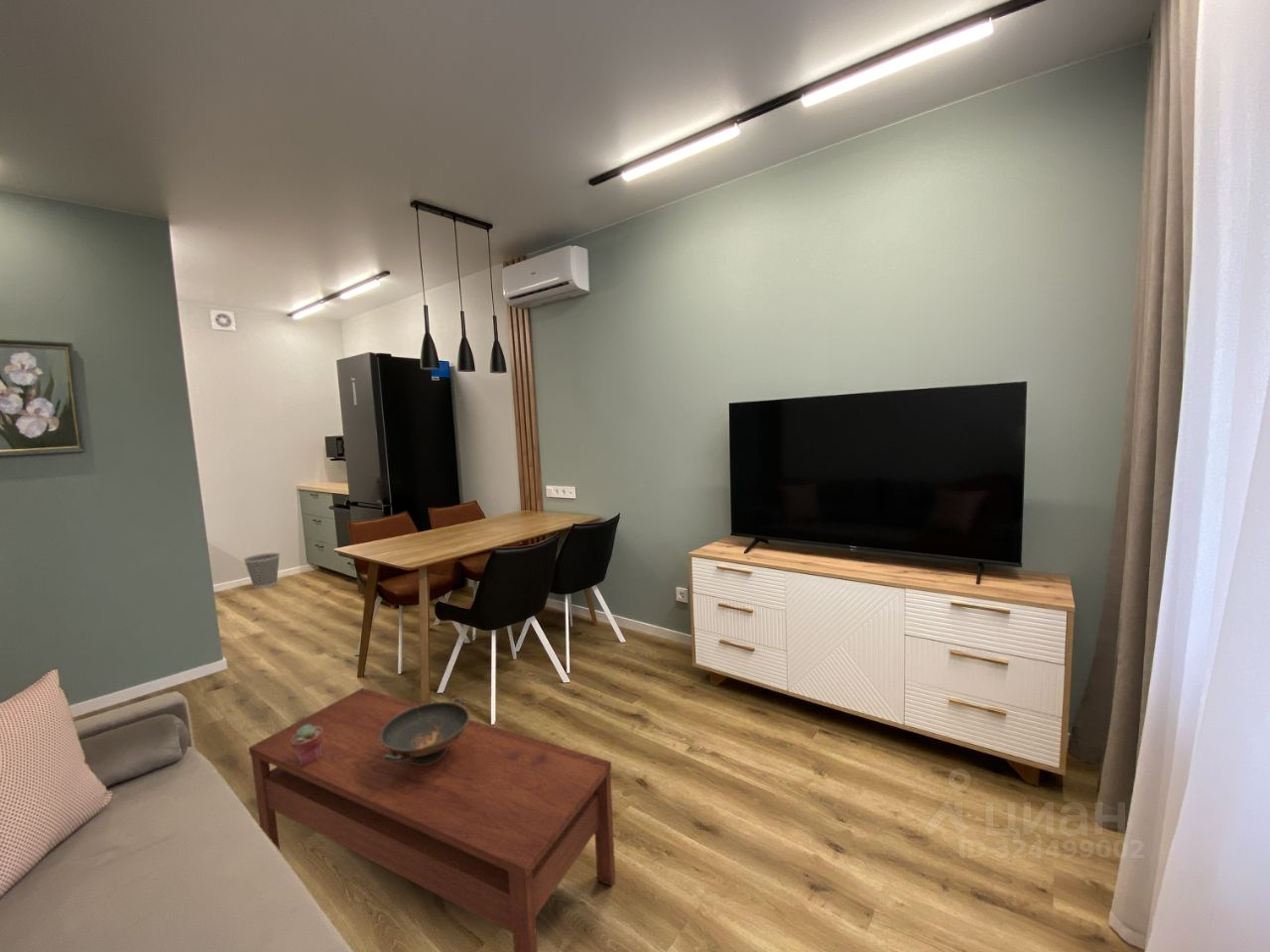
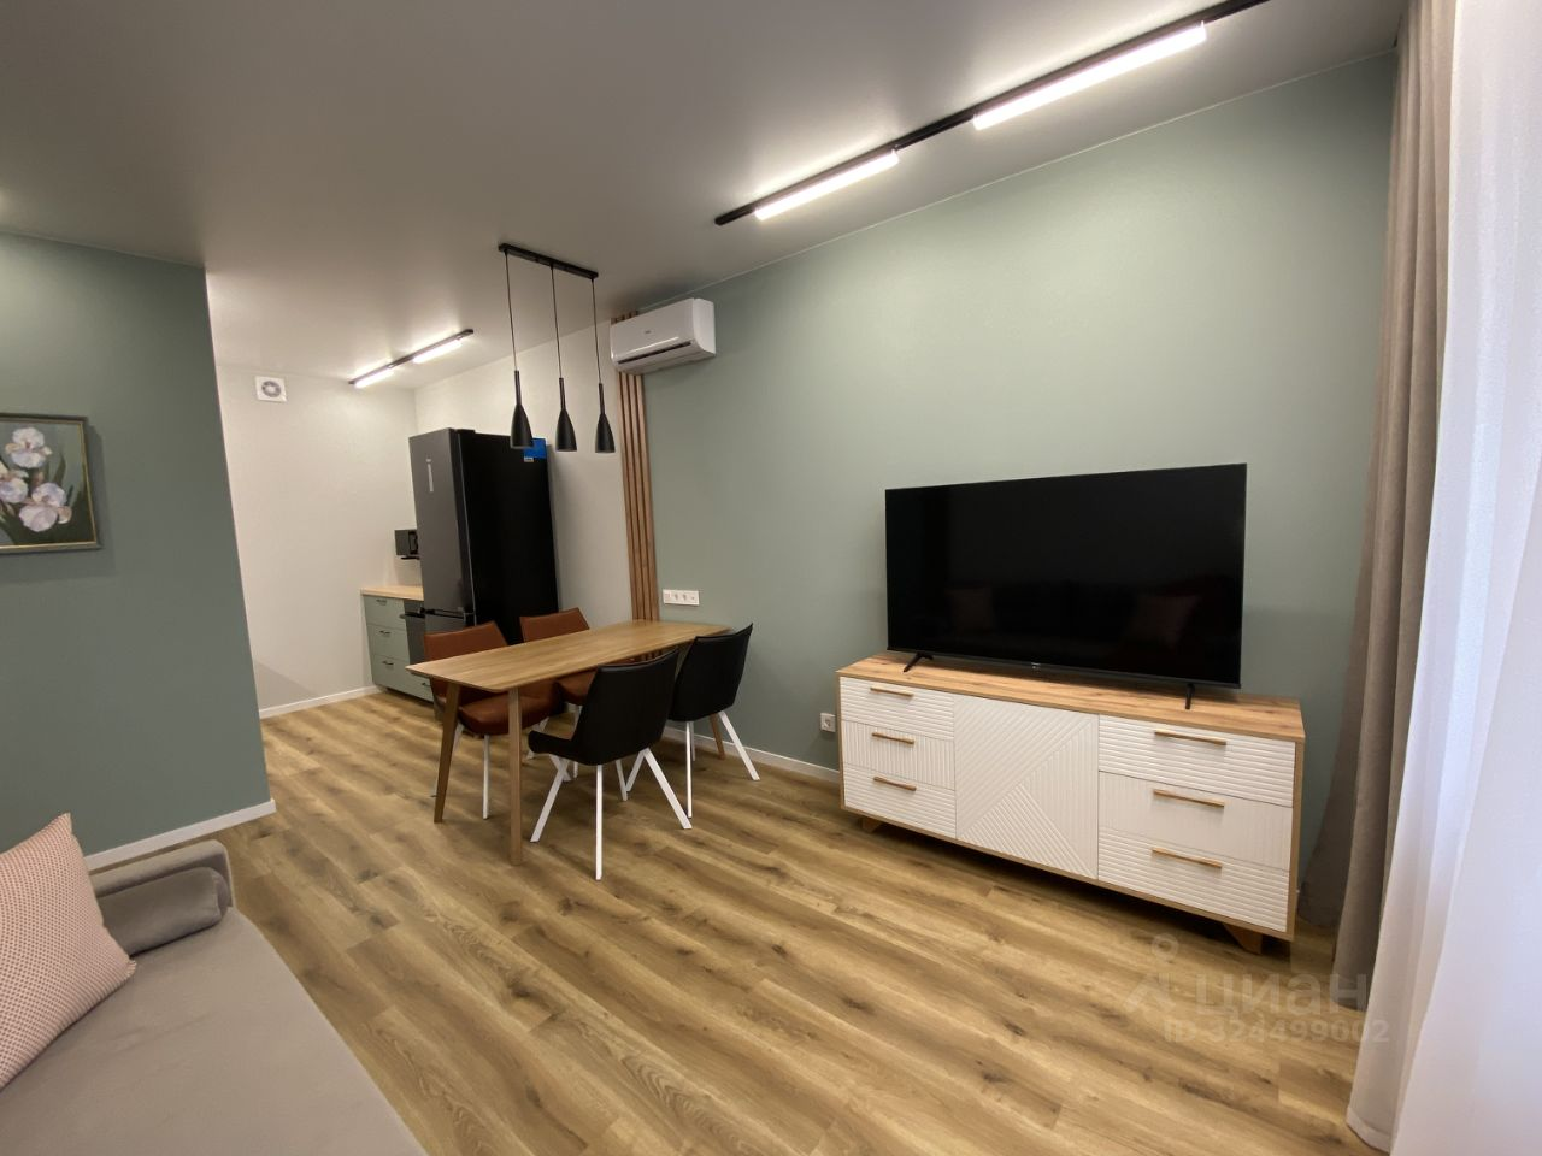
- coffee table [248,687,616,952]
- decorative bowl [380,696,470,766]
- potted succulent [291,725,323,765]
- wastebasket [243,552,281,589]
